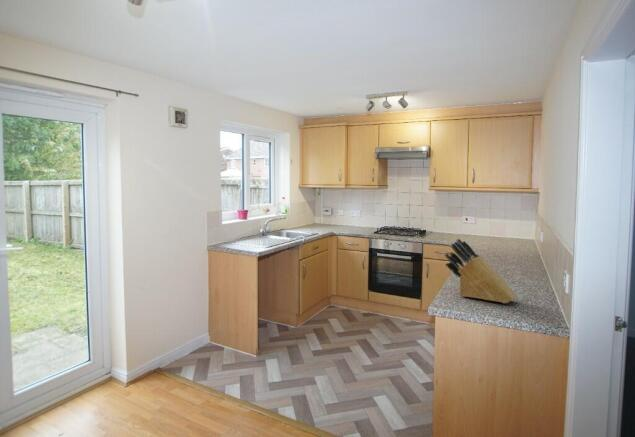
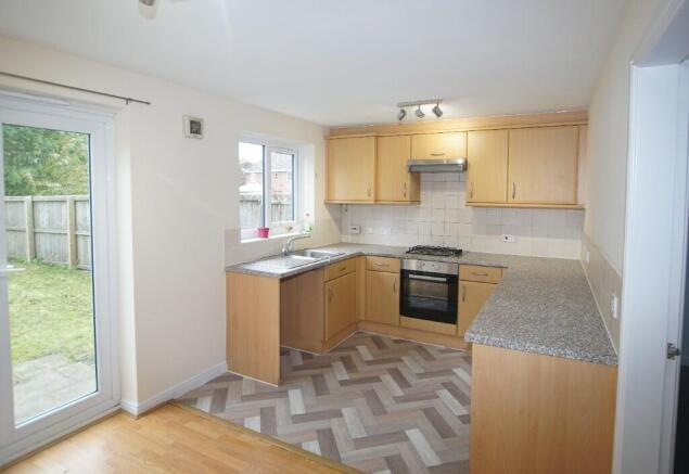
- knife block [444,238,518,304]
